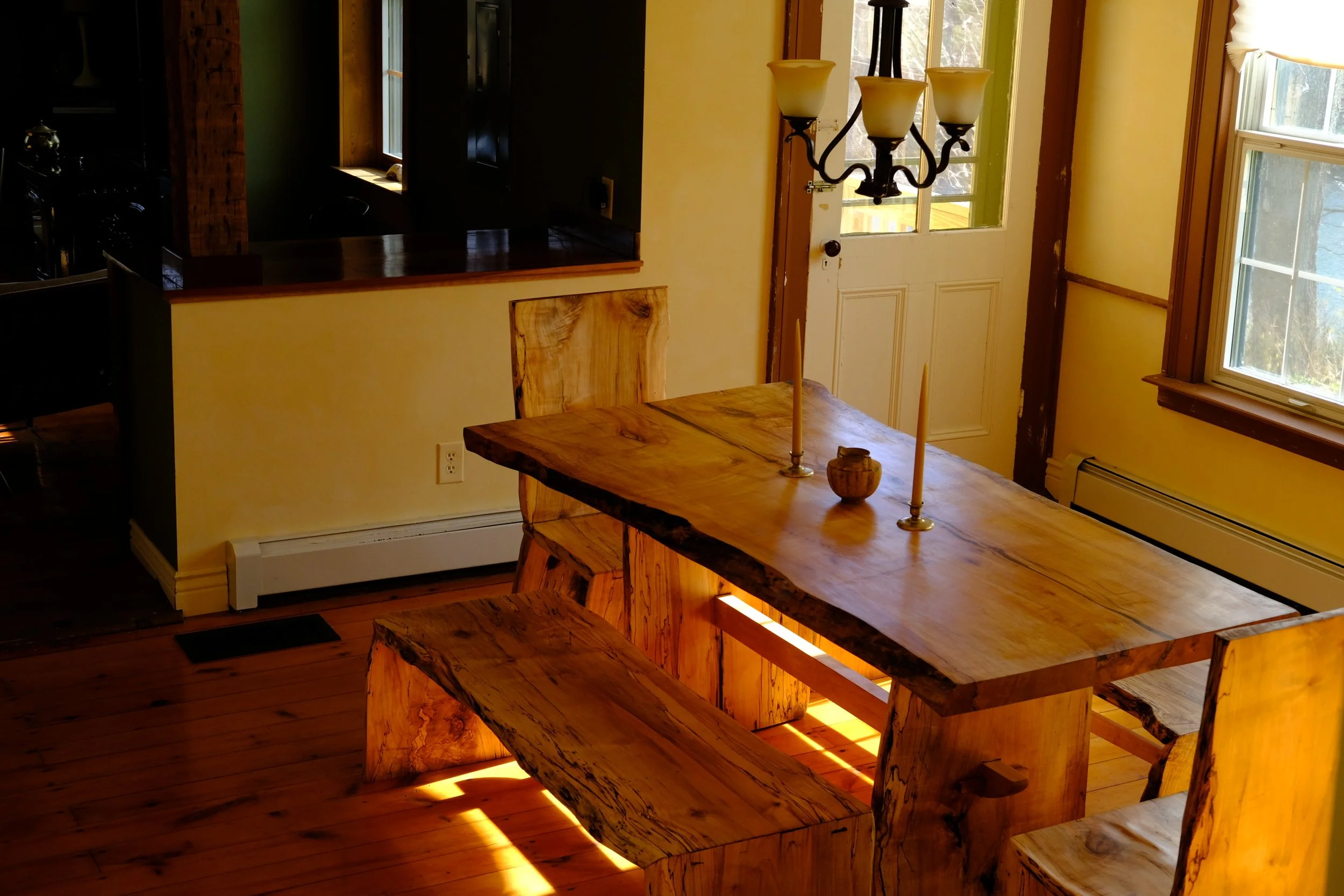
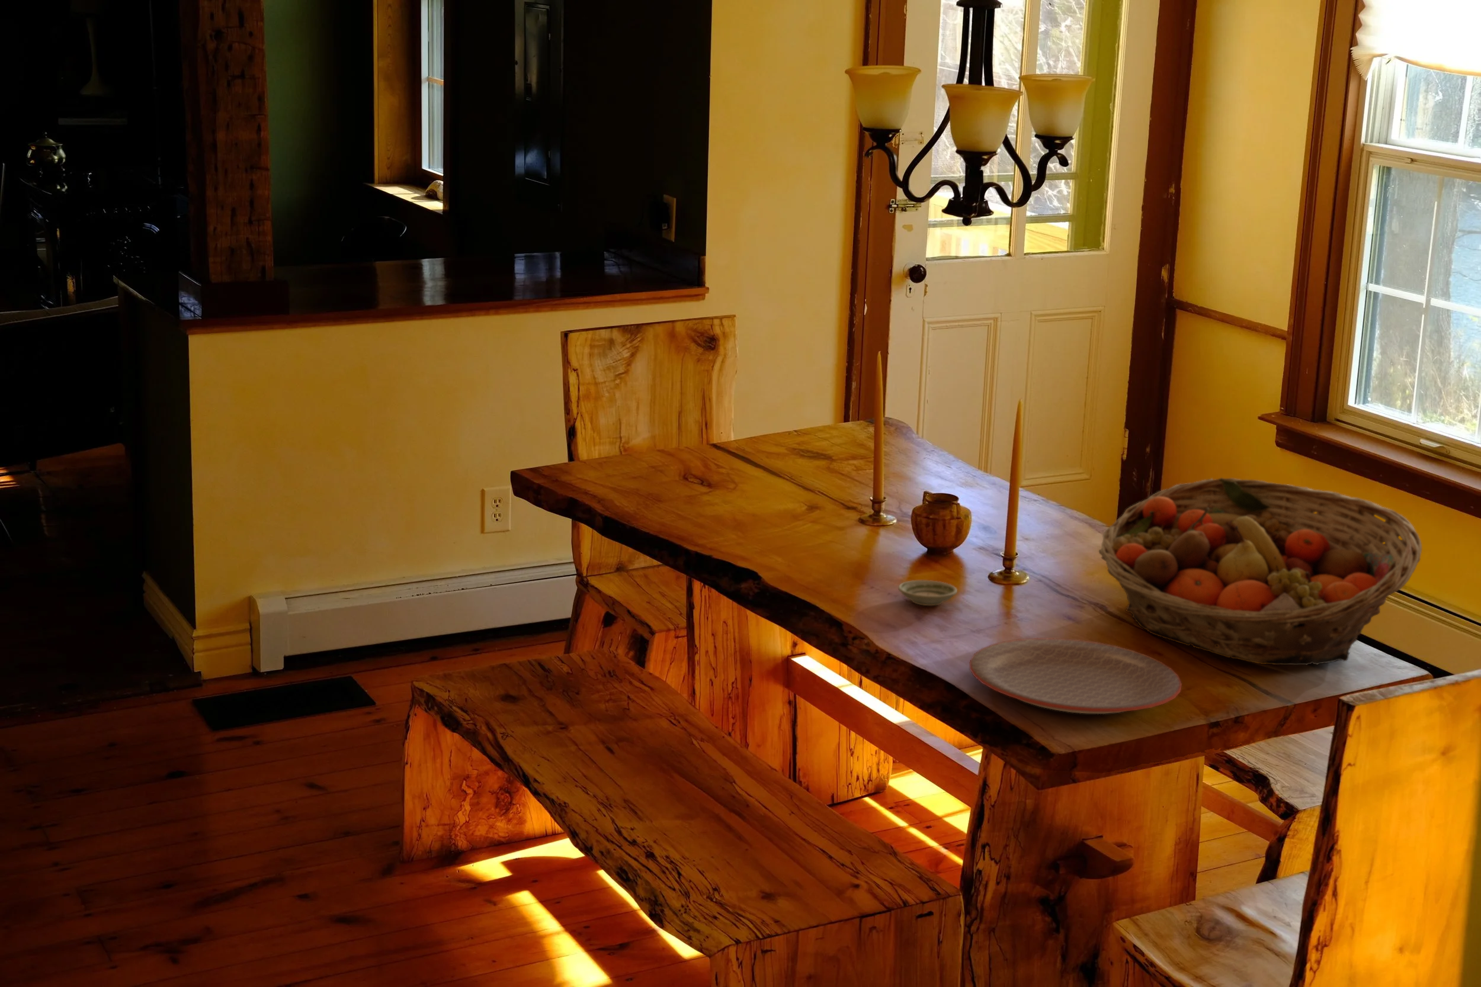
+ plate [970,637,1182,714]
+ fruit basket [1099,477,1423,666]
+ saucer [897,579,958,606]
